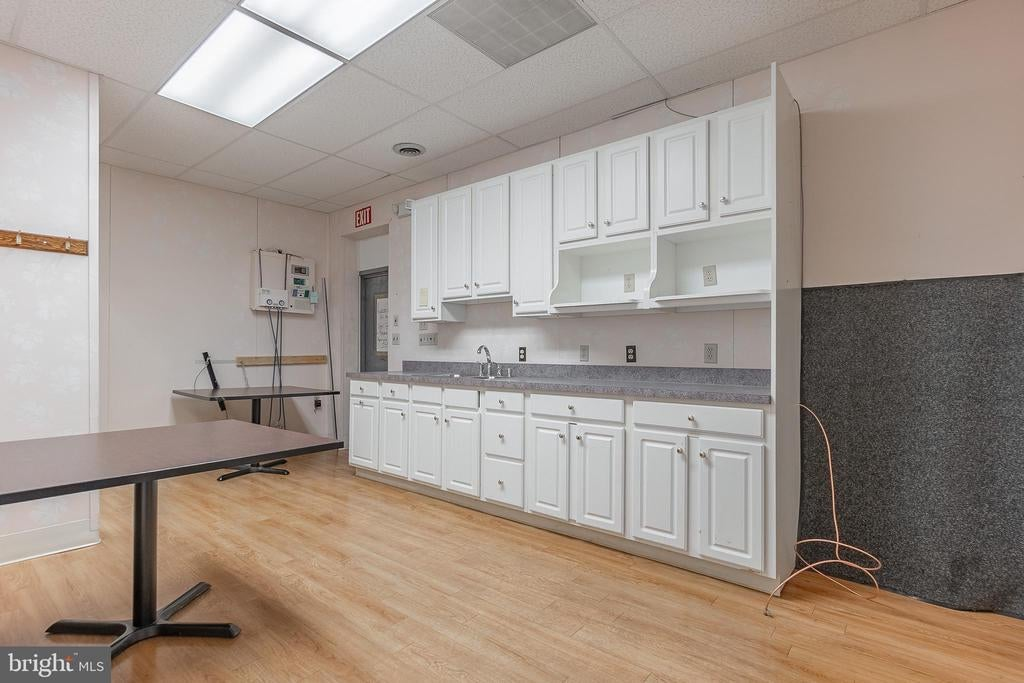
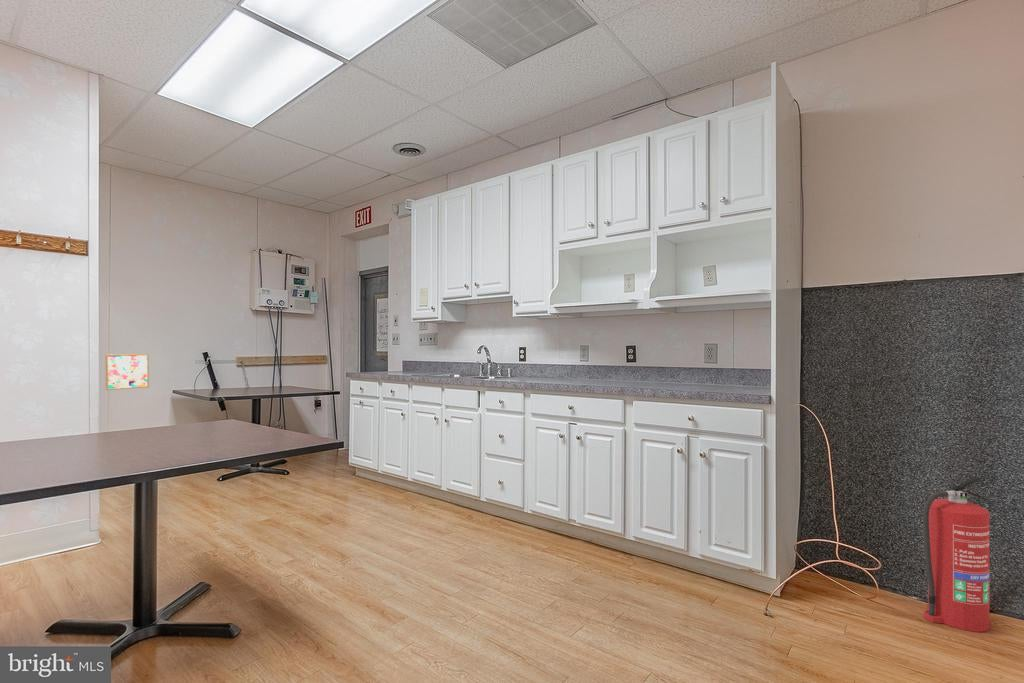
+ wall art [104,353,150,391]
+ fire extinguisher [922,476,991,633]
